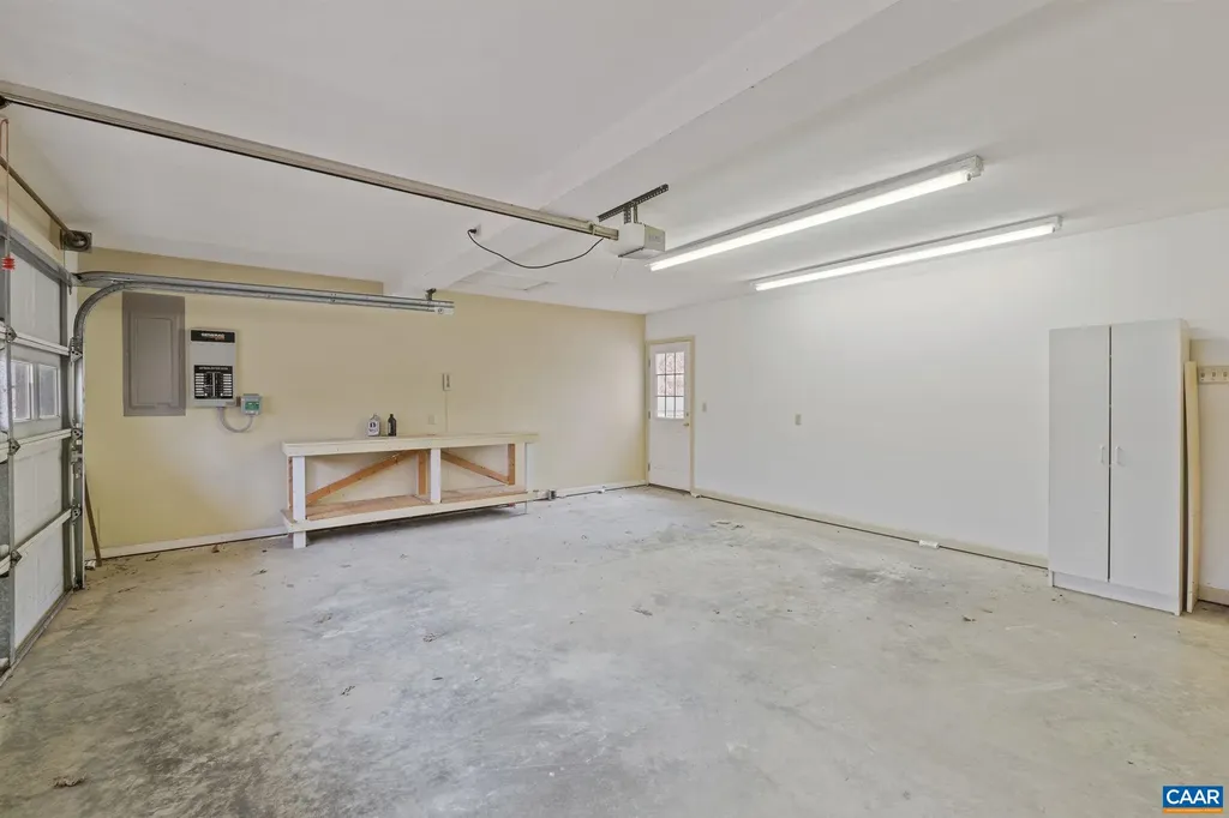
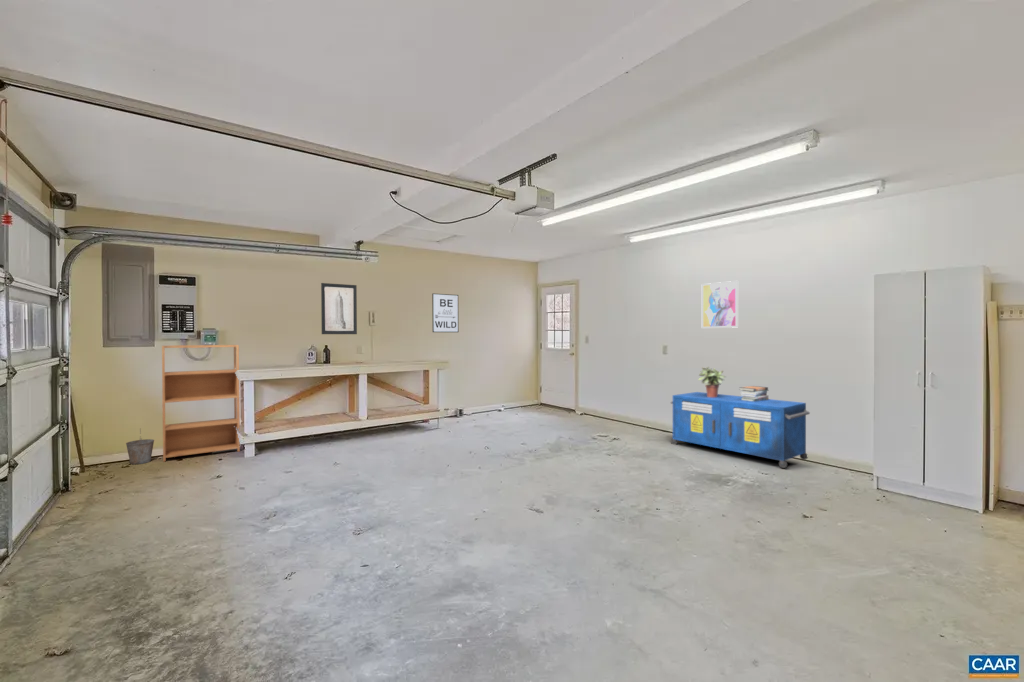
+ book stack [738,385,770,402]
+ bookshelf [161,344,241,463]
+ wall art [701,280,739,329]
+ bucket [125,428,155,465]
+ wall art [320,282,358,335]
+ storage cabinet [670,391,811,469]
+ wall art [431,292,460,333]
+ potted plant [697,366,727,397]
